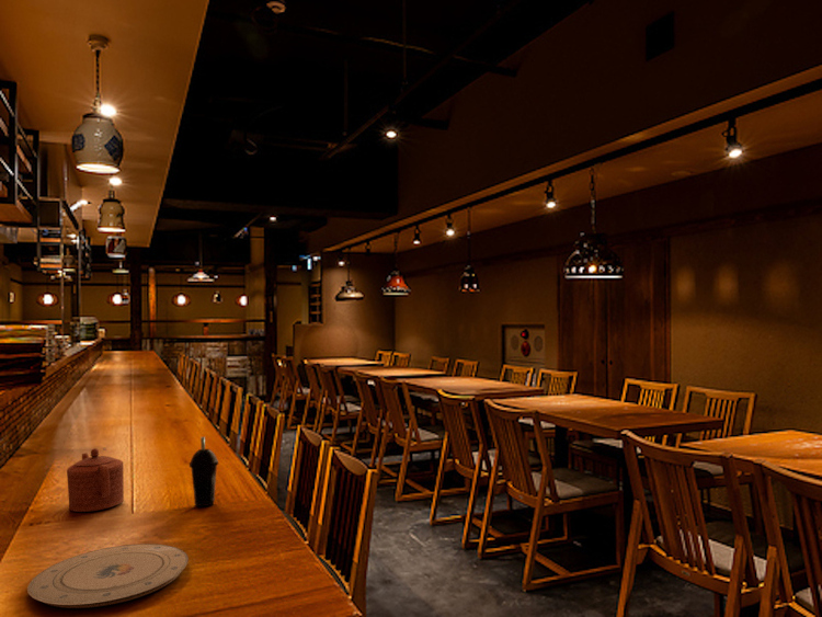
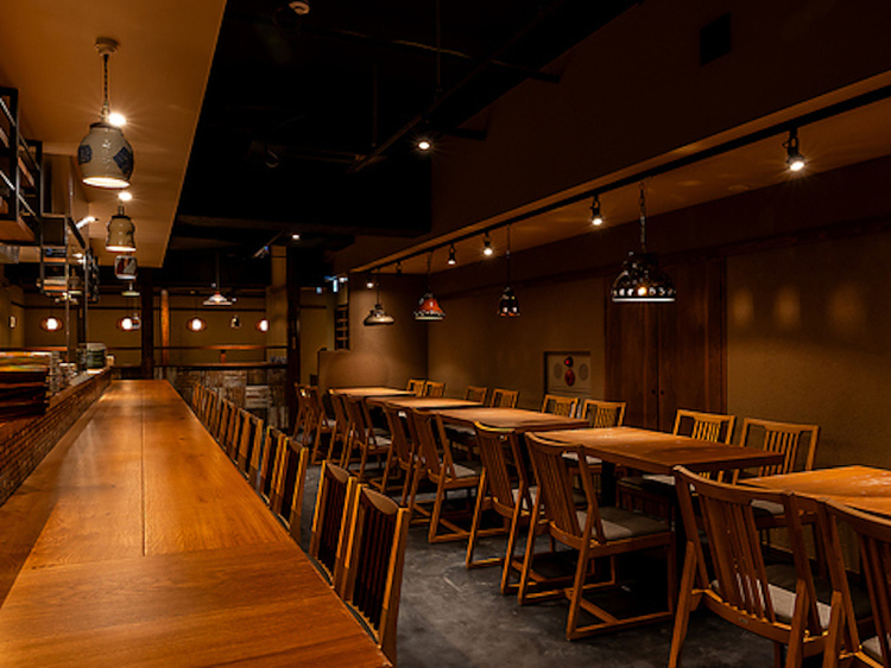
- plate [26,542,190,609]
- teapot [66,447,125,513]
- cup [189,436,219,507]
